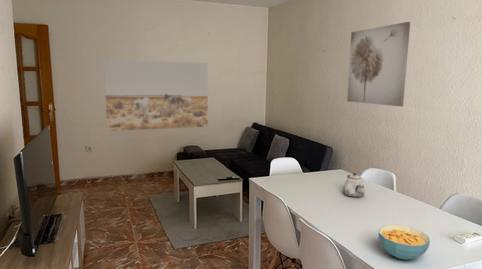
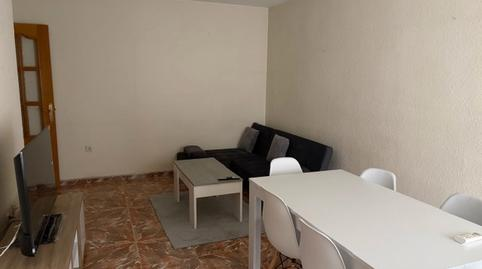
- wall art [103,59,209,132]
- wall art [346,21,411,107]
- teapot [342,172,366,198]
- cereal bowl [378,224,431,261]
